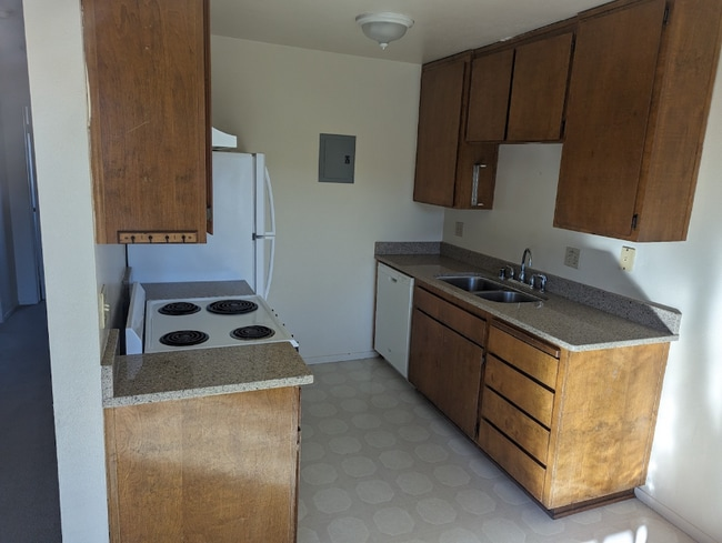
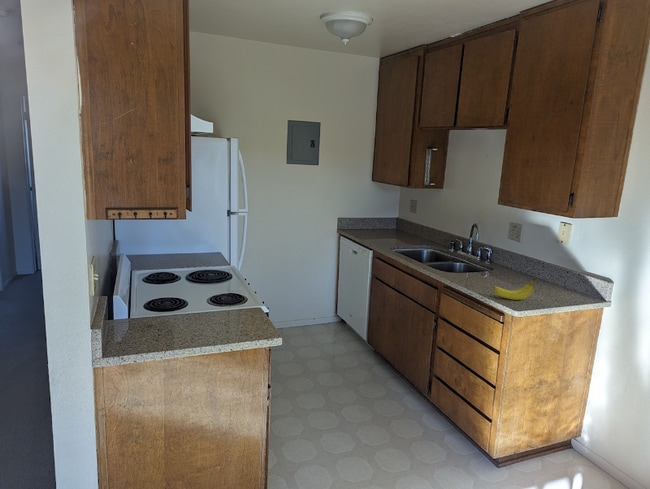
+ fruit [492,277,537,301]
